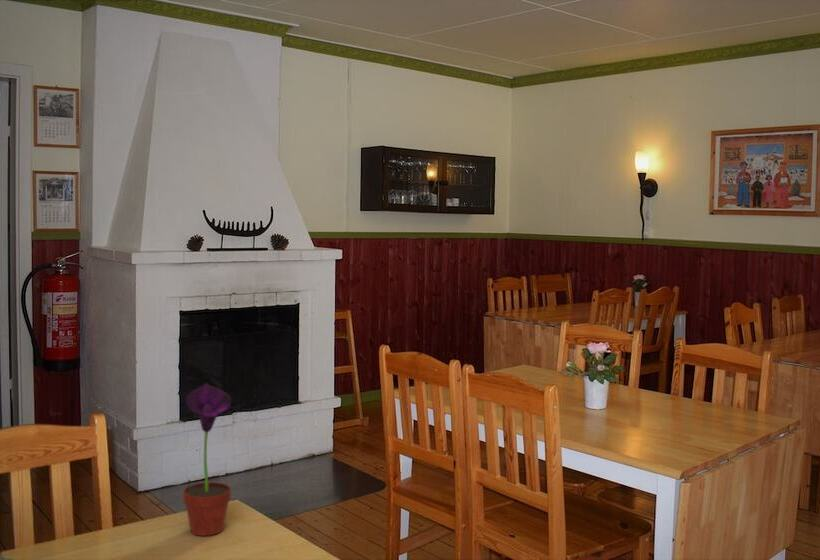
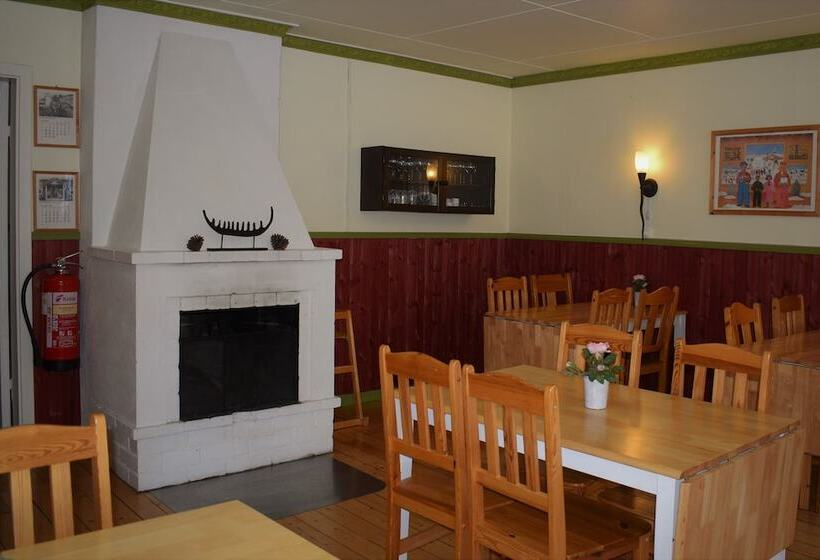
- potted flower [182,383,232,537]
